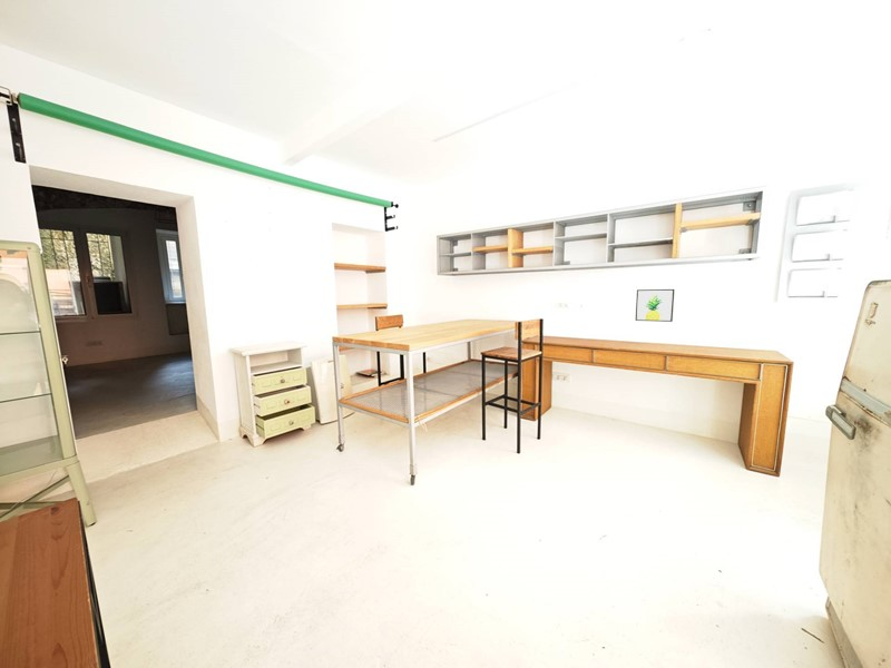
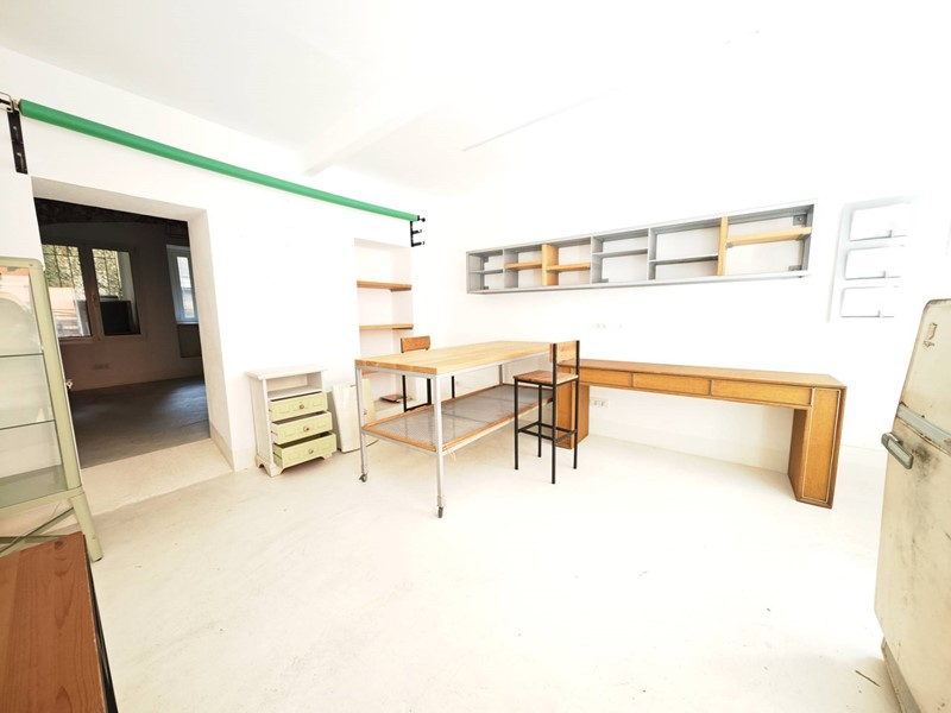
- wall art [635,288,675,323]
